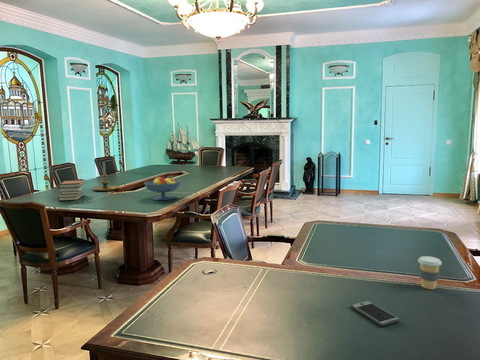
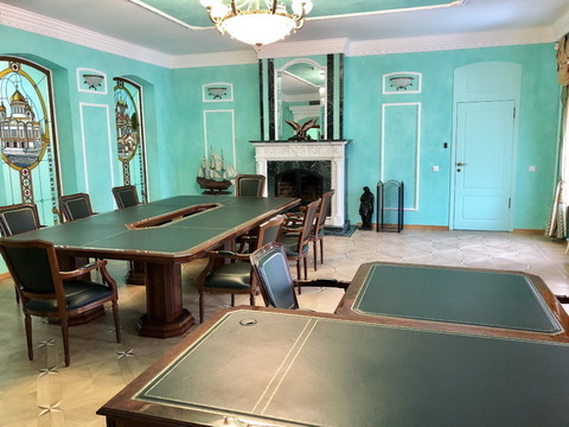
- coffee cup [417,255,443,290]
- smartphone [350,300,401,327]
- fruit bowl [143,176,182,201]
- candle holder [91,161,119,192]
- book stack [56,179,86,201]
